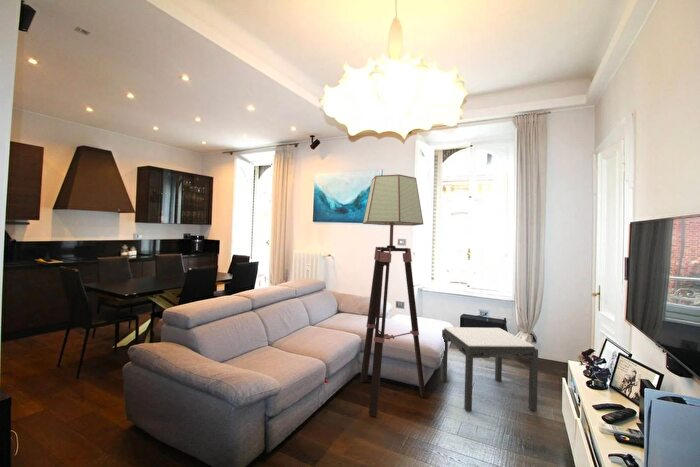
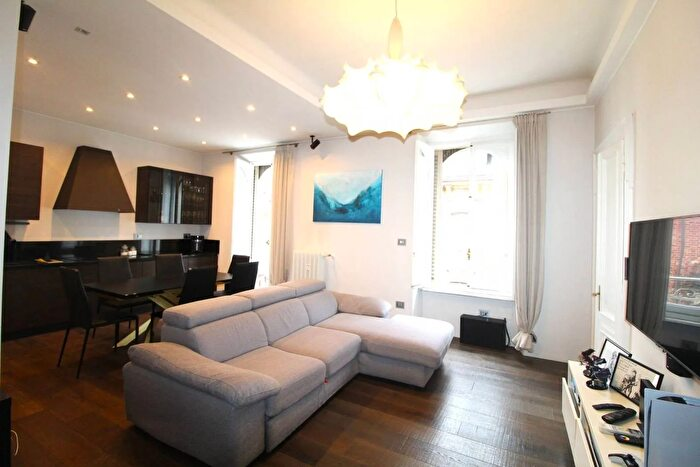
- floor lamp [359,174,427,417]
- side table [440,326,539,412]
